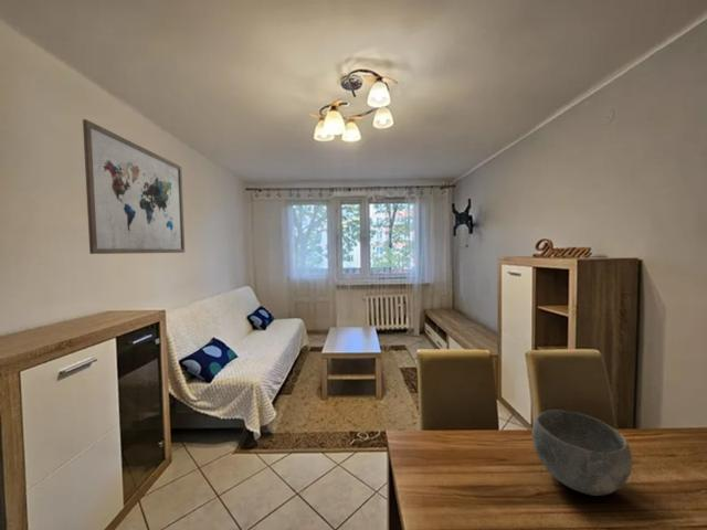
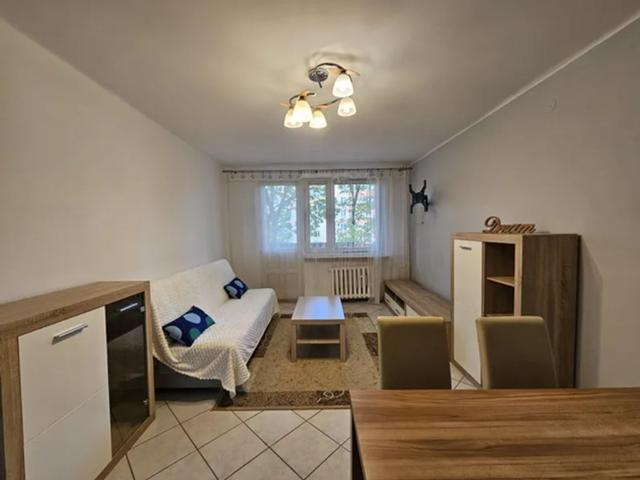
- wall art [82,118,186,255]
- bowl [531,409,633,497]
